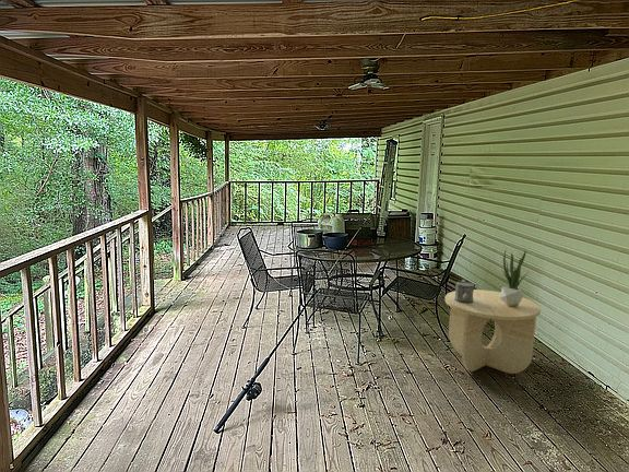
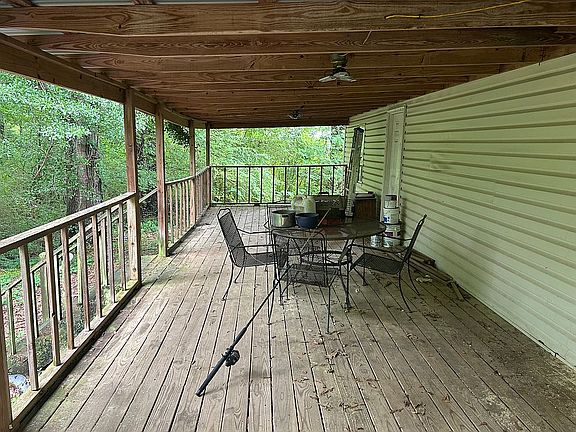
- side table [444,288,542,375]
- potted plant [500,248,530,306]
- watering can [454,279,476,304]
